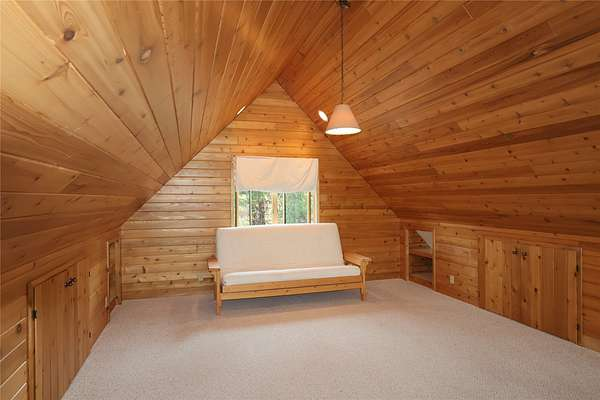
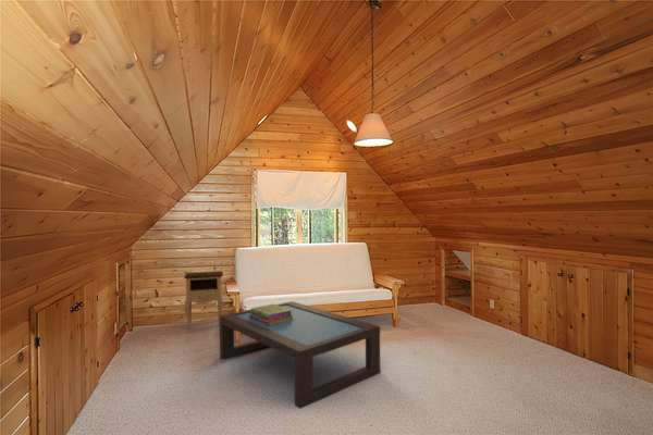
+ nightstand [183,271,224,330]
+ stack of books [249,303,294,325]
+ coffee table [219,300,381,409]
